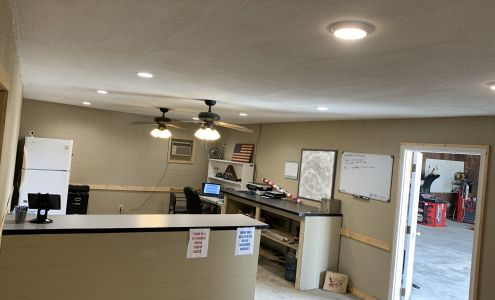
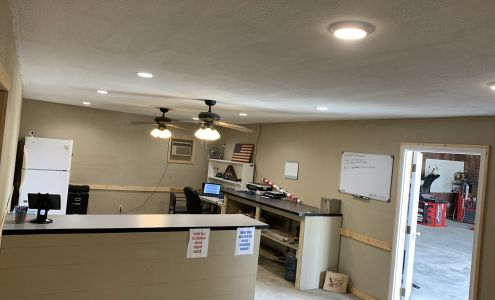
- wall art [296,148,339,204]
